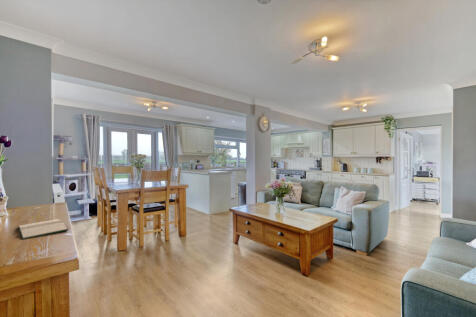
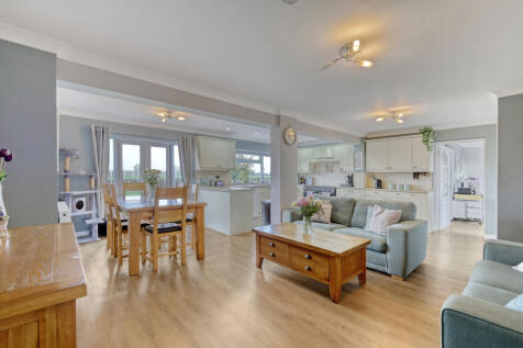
- hardback book [17,218,69,240]
